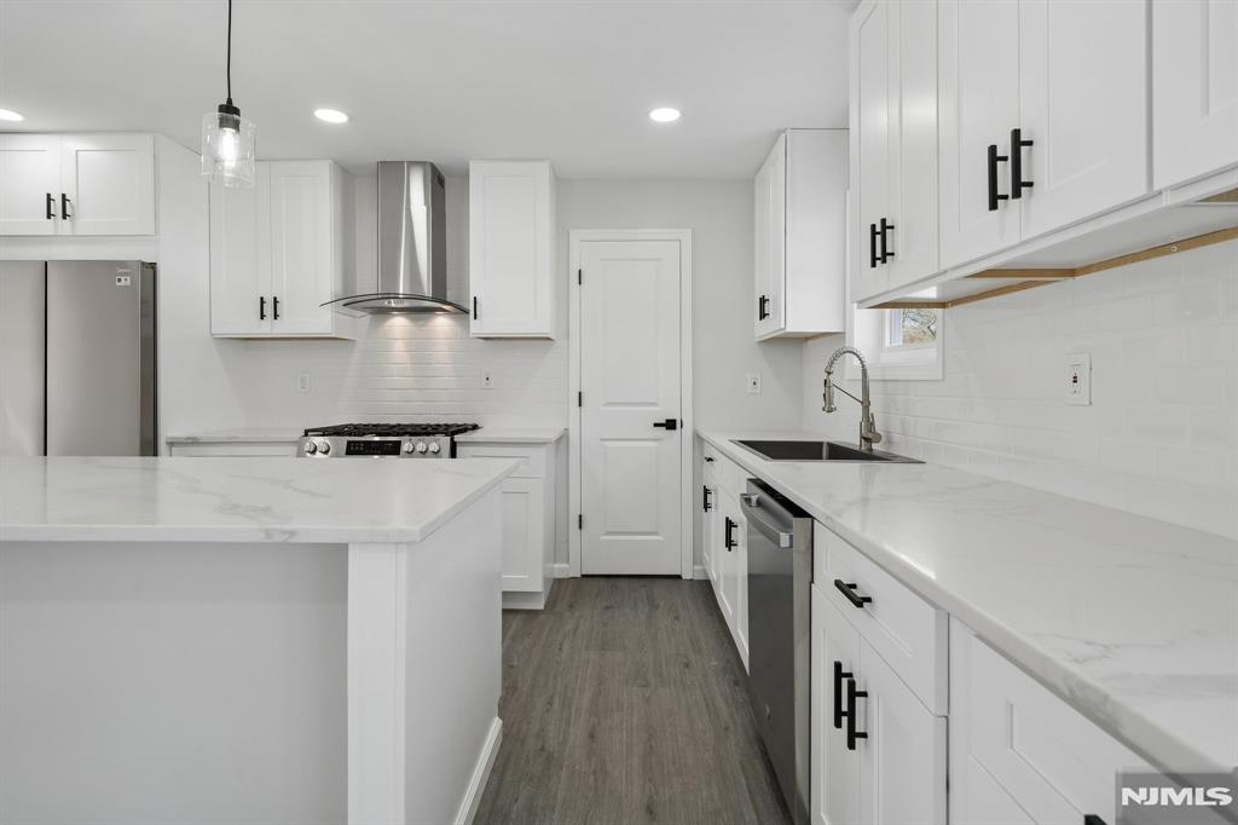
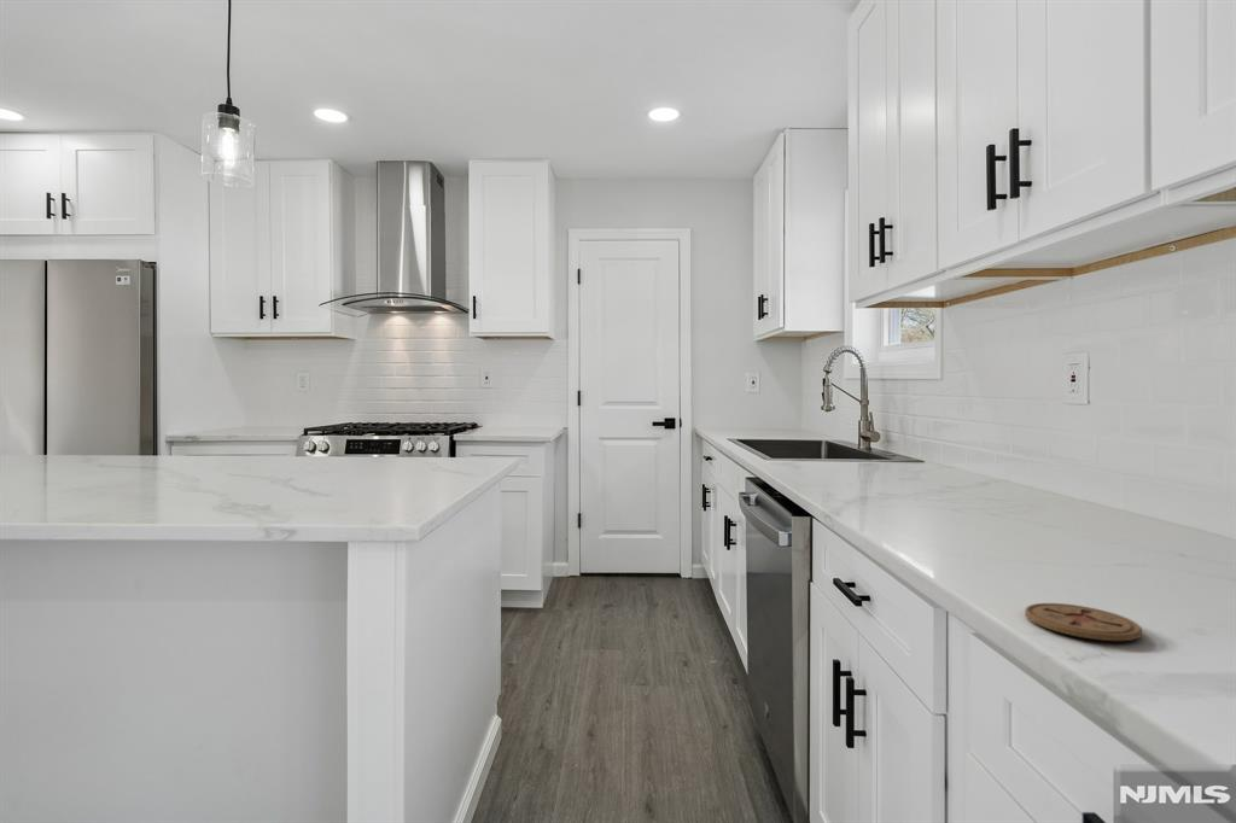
+ coaster [1024,602,1143,642]
